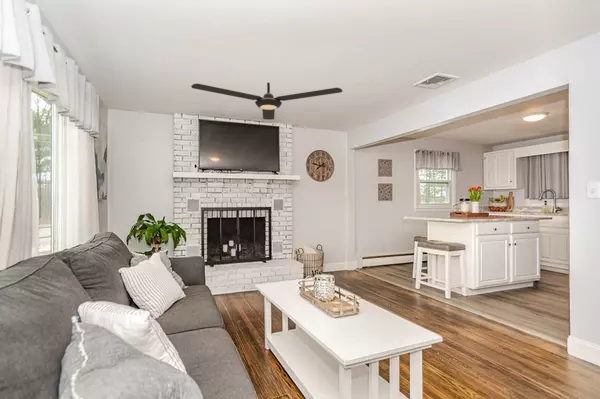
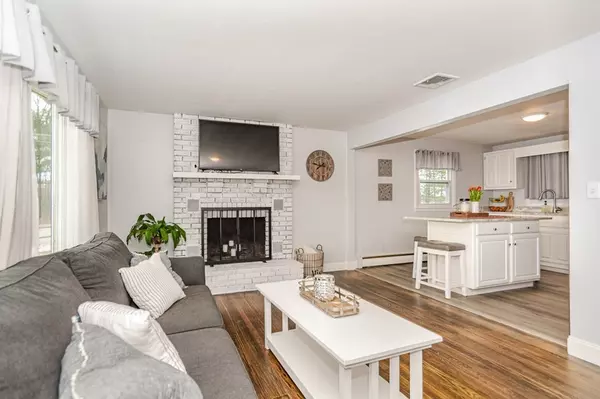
- ceiling fan [190,82,344,121]
